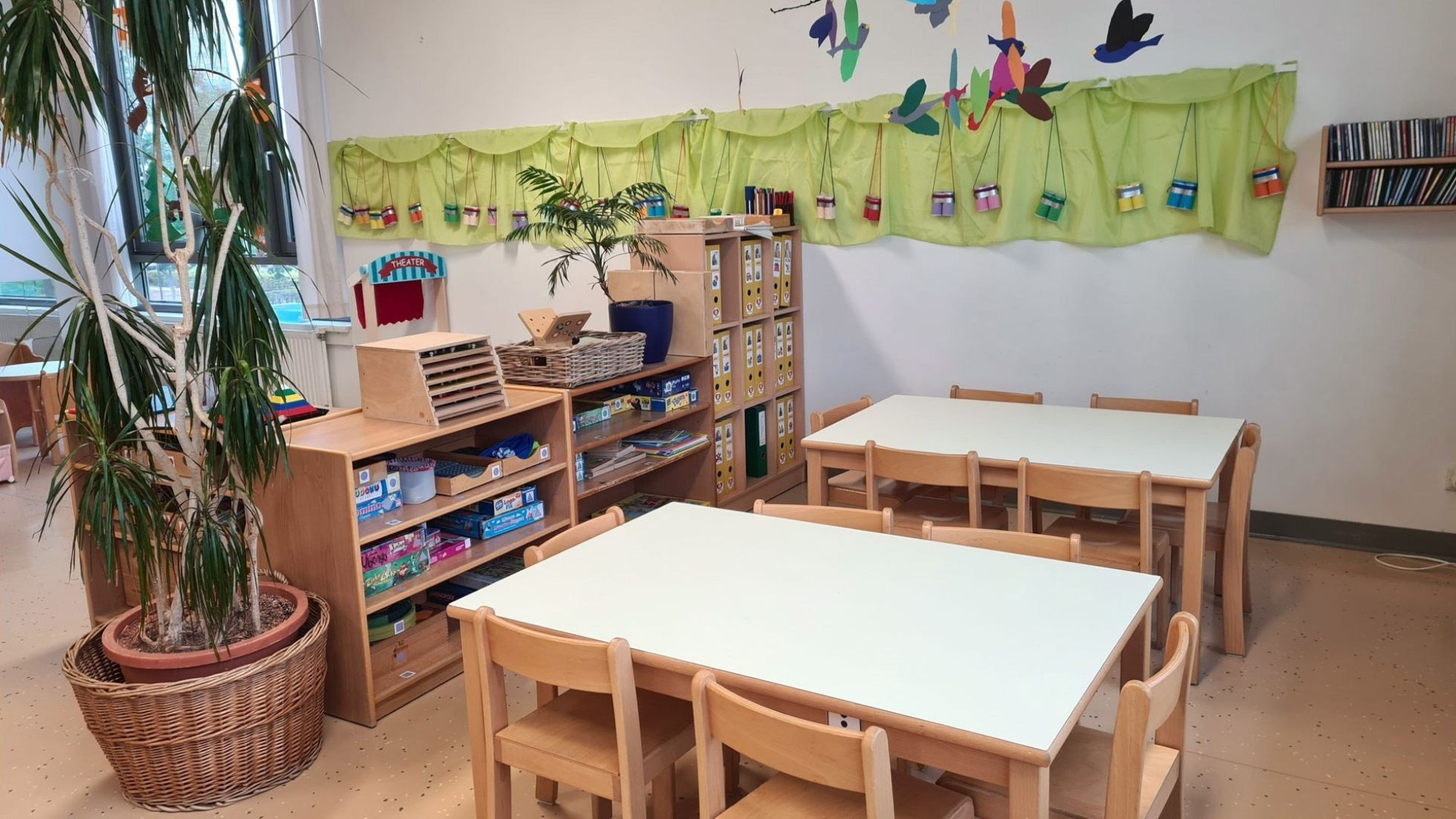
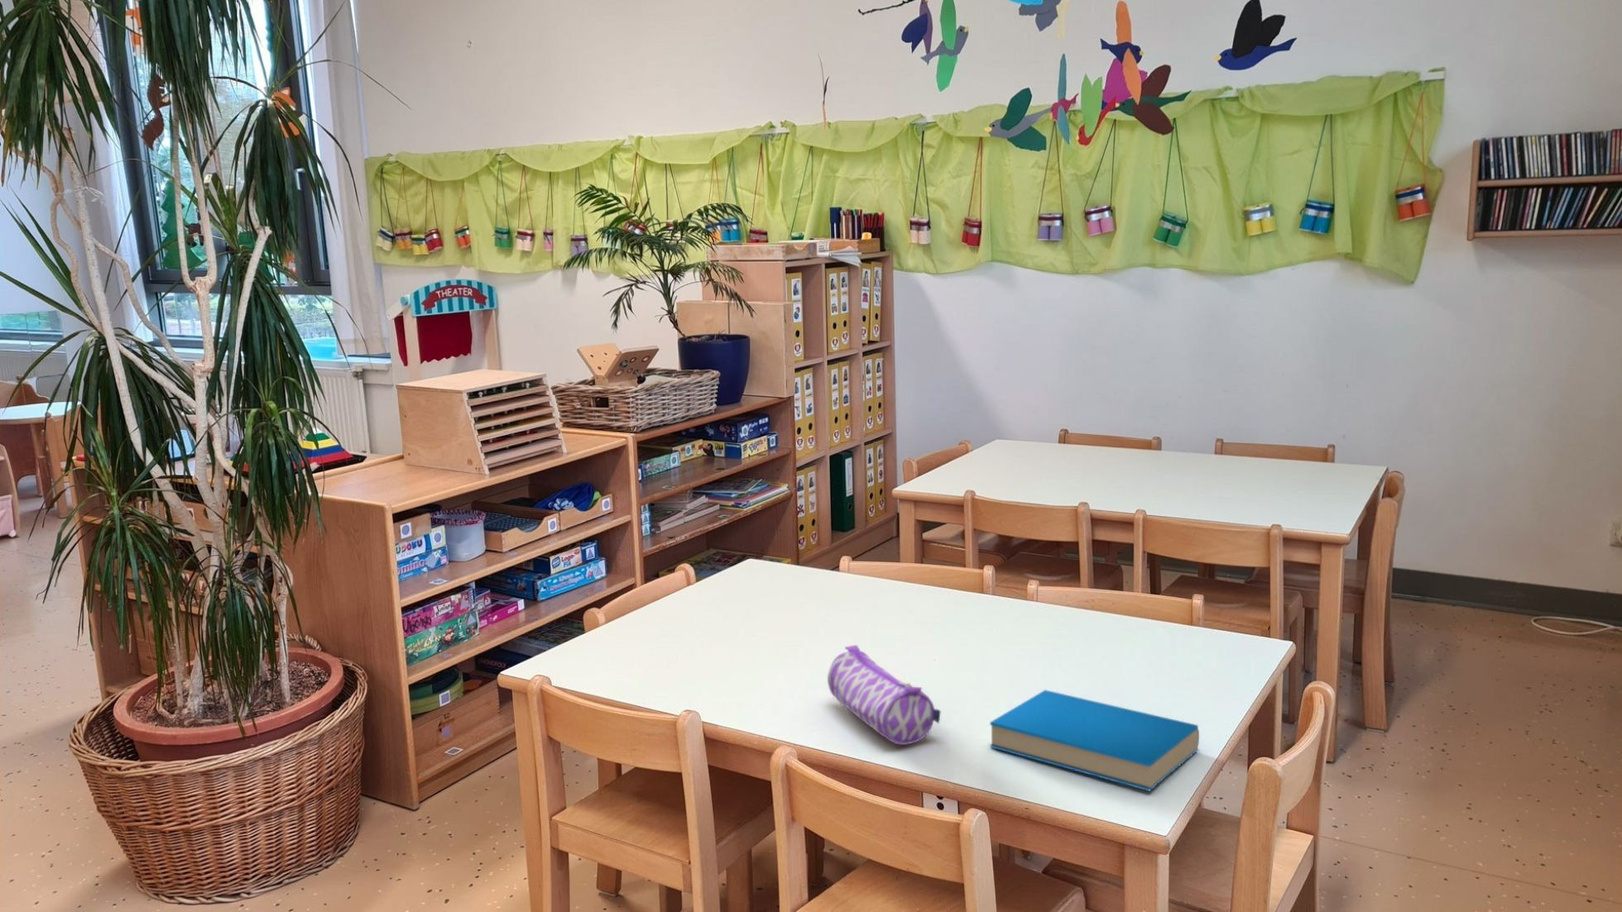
+ pencil case [827,644,941,746]
+ book [989,689,1200,792]
